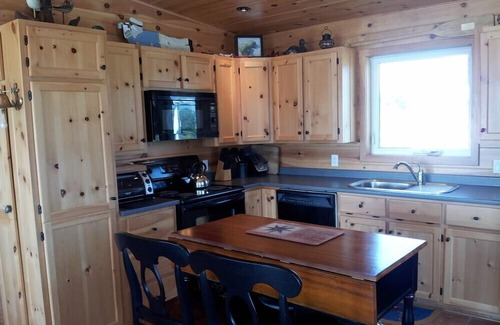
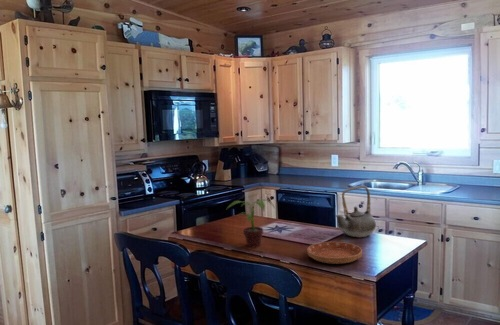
+ teapot [334,184,377,238]
+ potted plant [226,198,276,248]
+ saucer [306,241,363,265]
